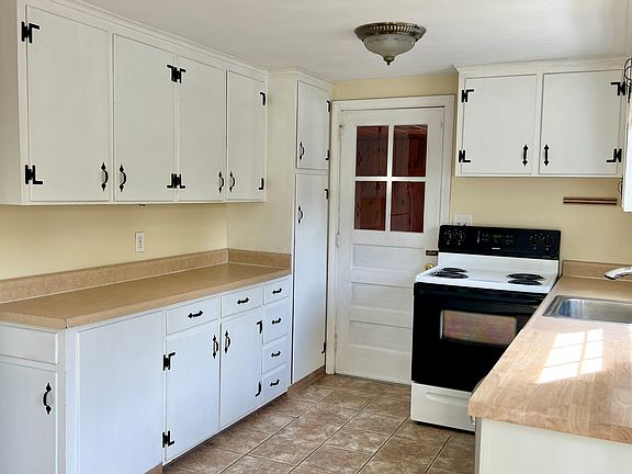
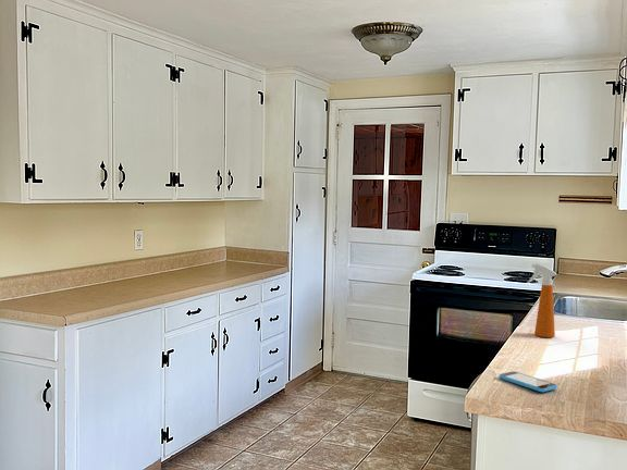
+ spray bottle [526,262,557,338]
+ smartphone [499,370,558,393]
